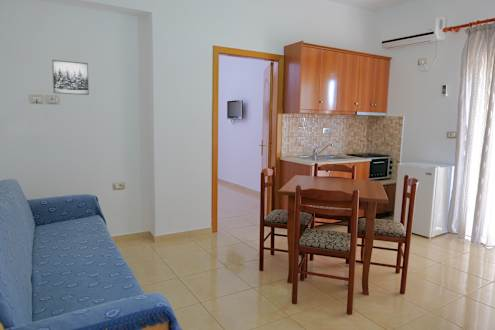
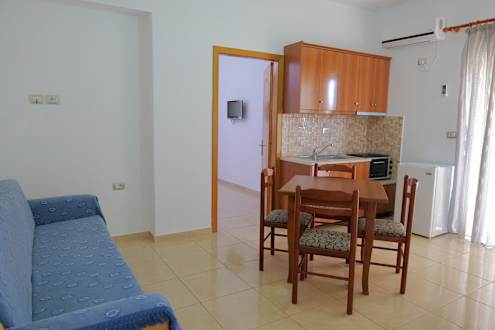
- wall art [51,59,90,96]
